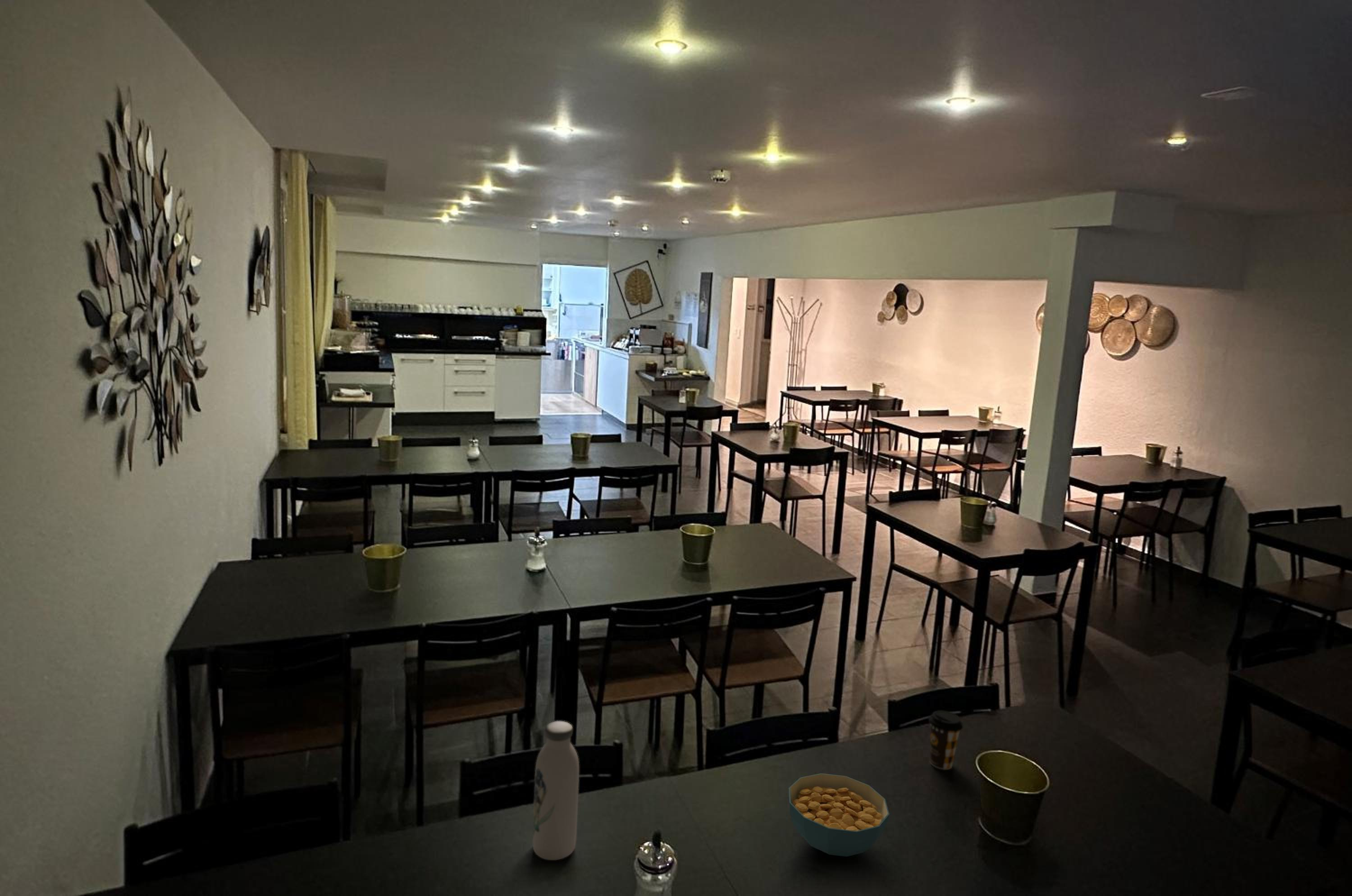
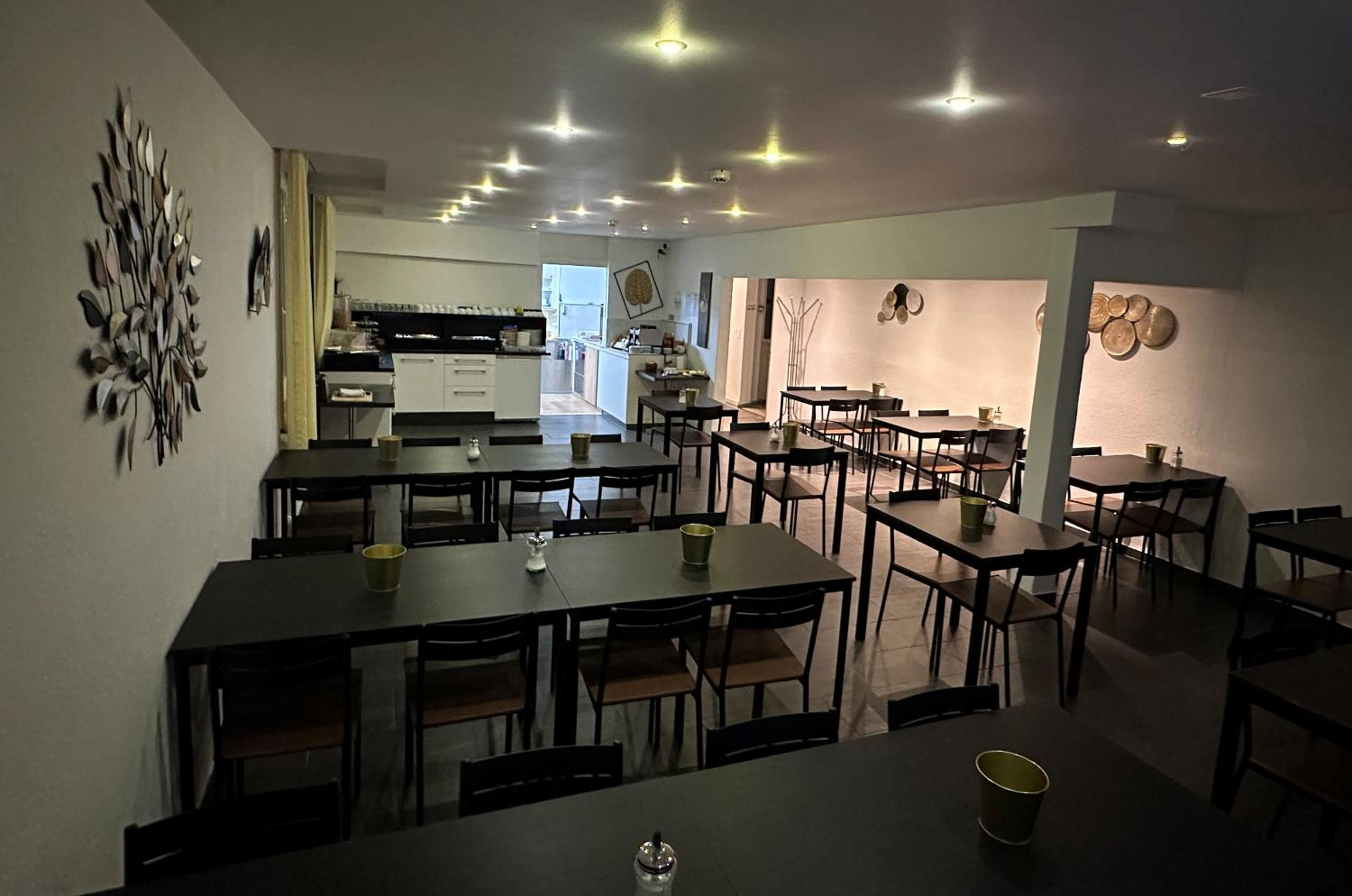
- cereal bowl [788,773,890,857]
- coffee cup [928,710,964,770]
- water bottle [532,721,580,861]
